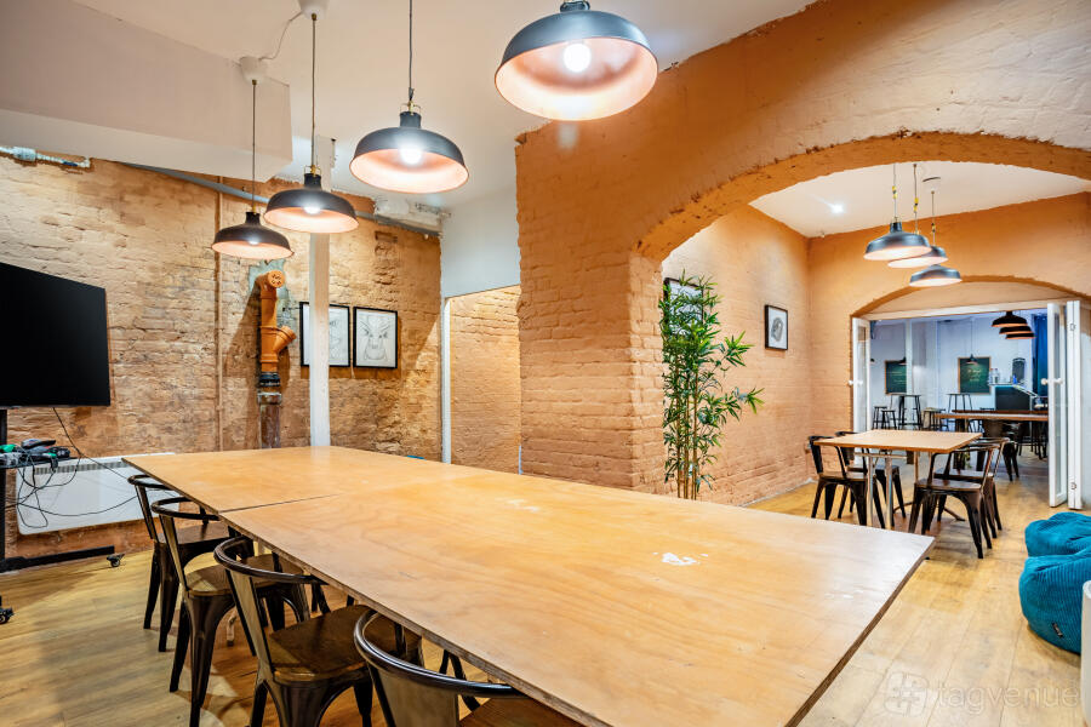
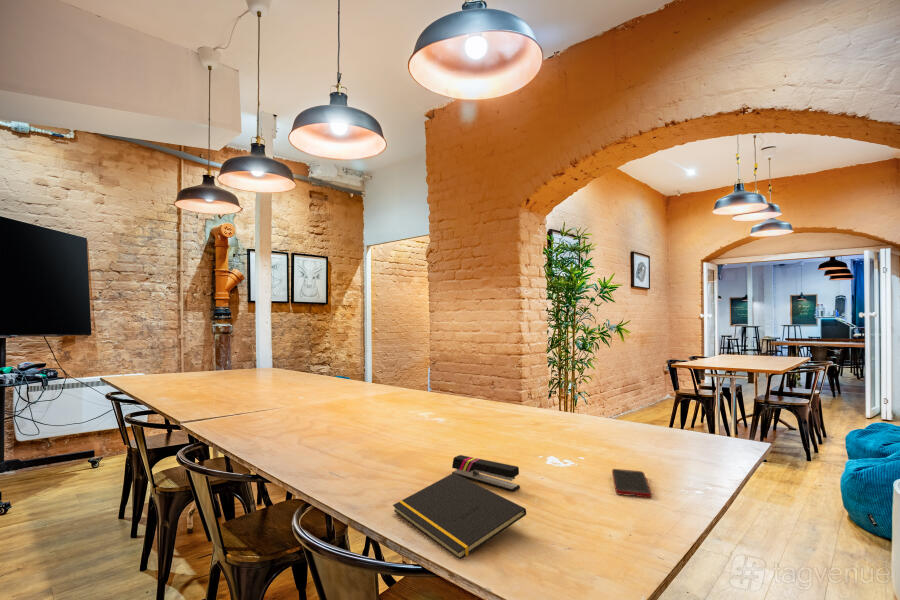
+ notepad [392,473,527,560]
+ stapler [451,454,521,493]
+ cell phone [611,468,652,498]
